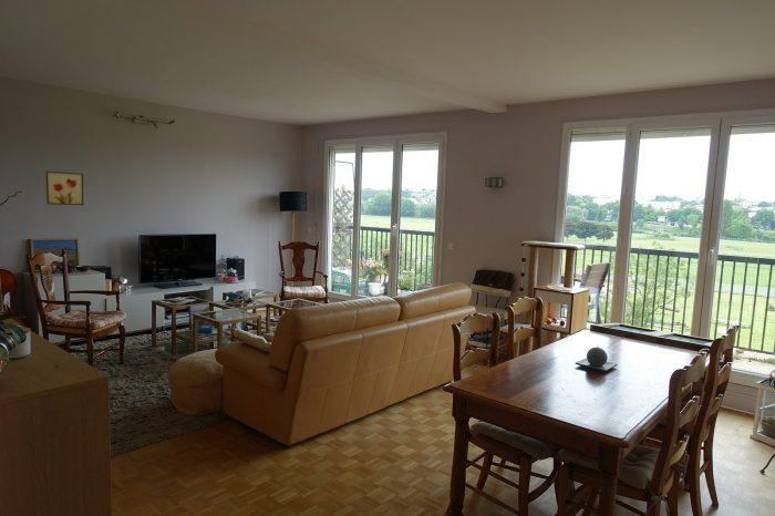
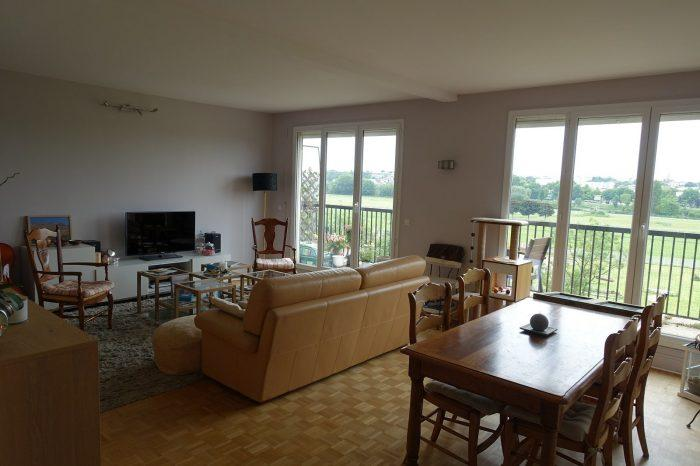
- wall art [45,171,84,206]
